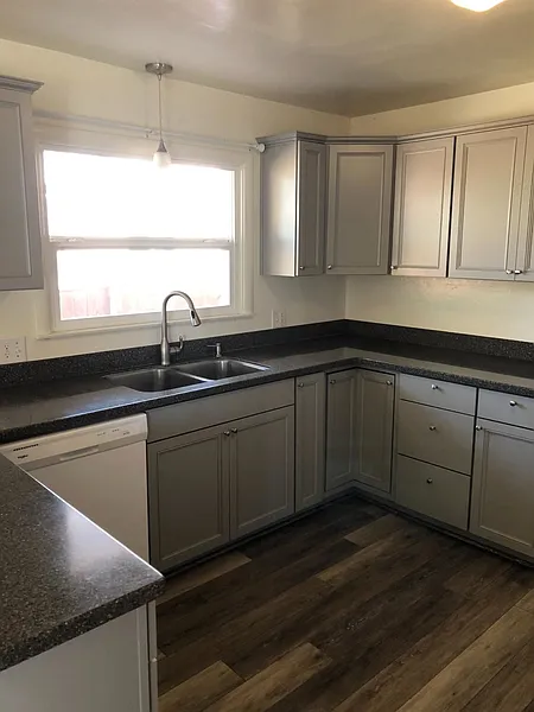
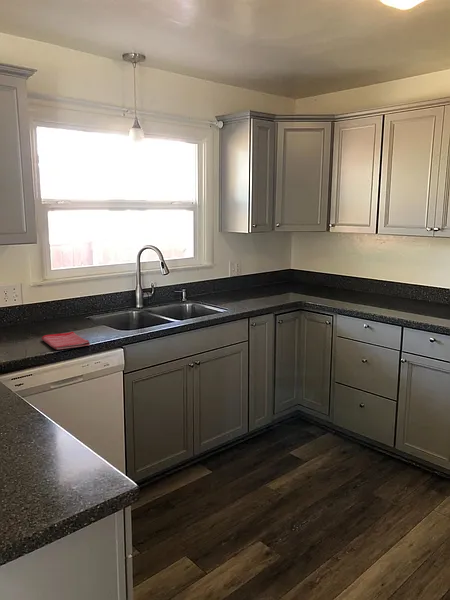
+ dish towel [41,331,91,351]
